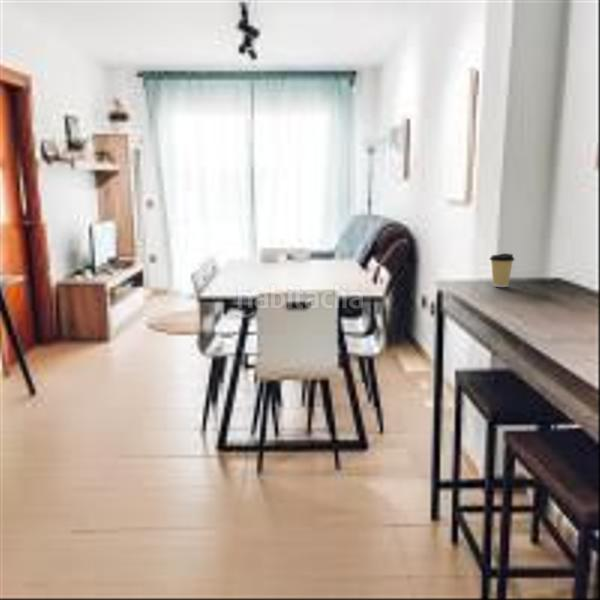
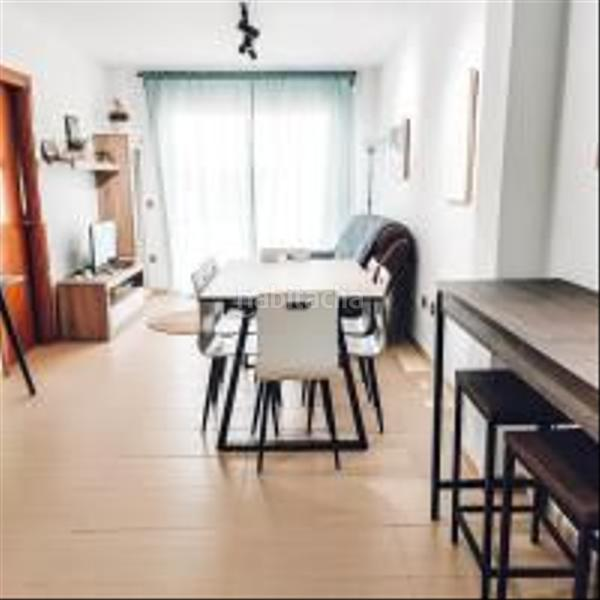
- coffee cup [488,252,516,288]
